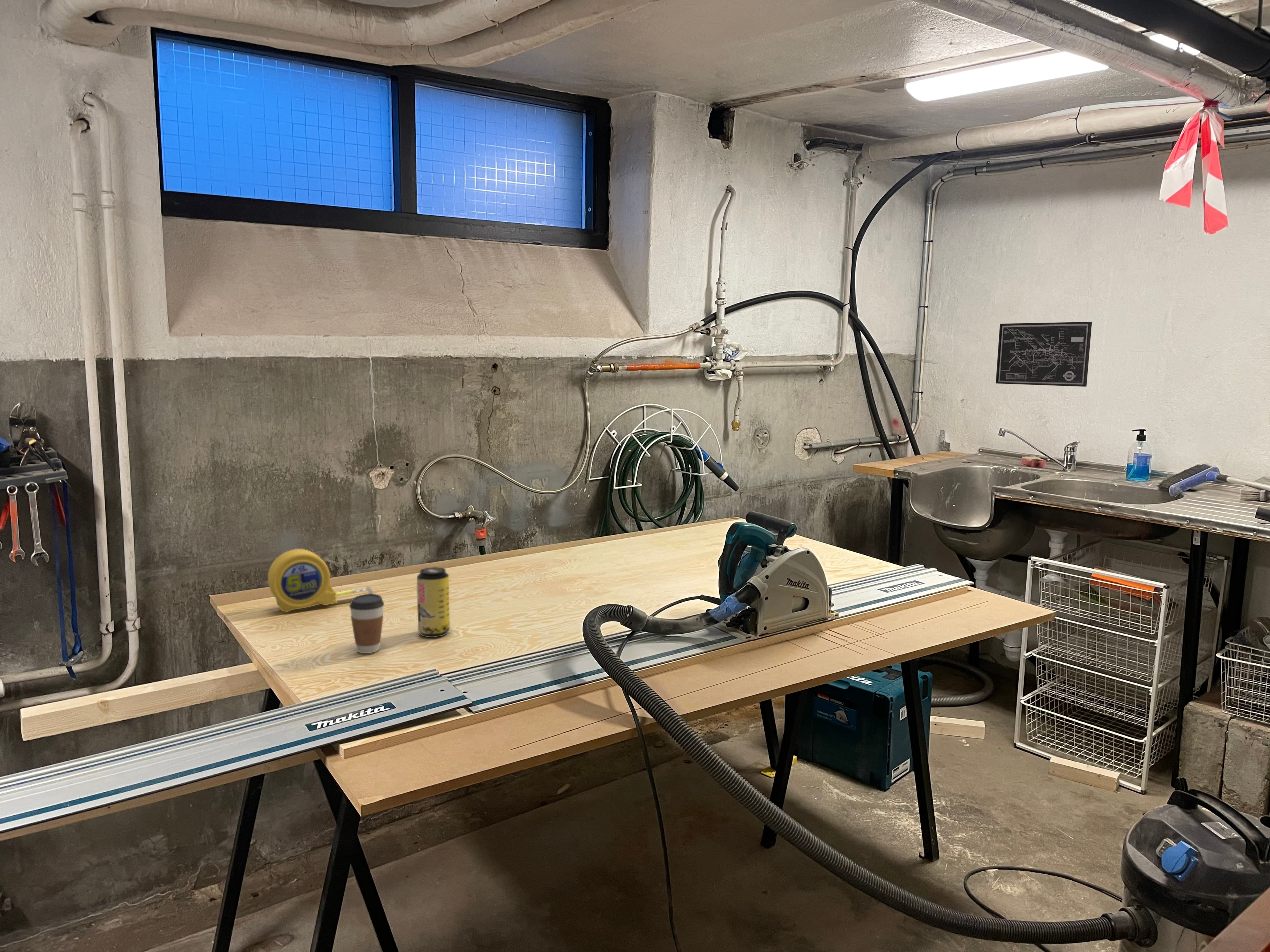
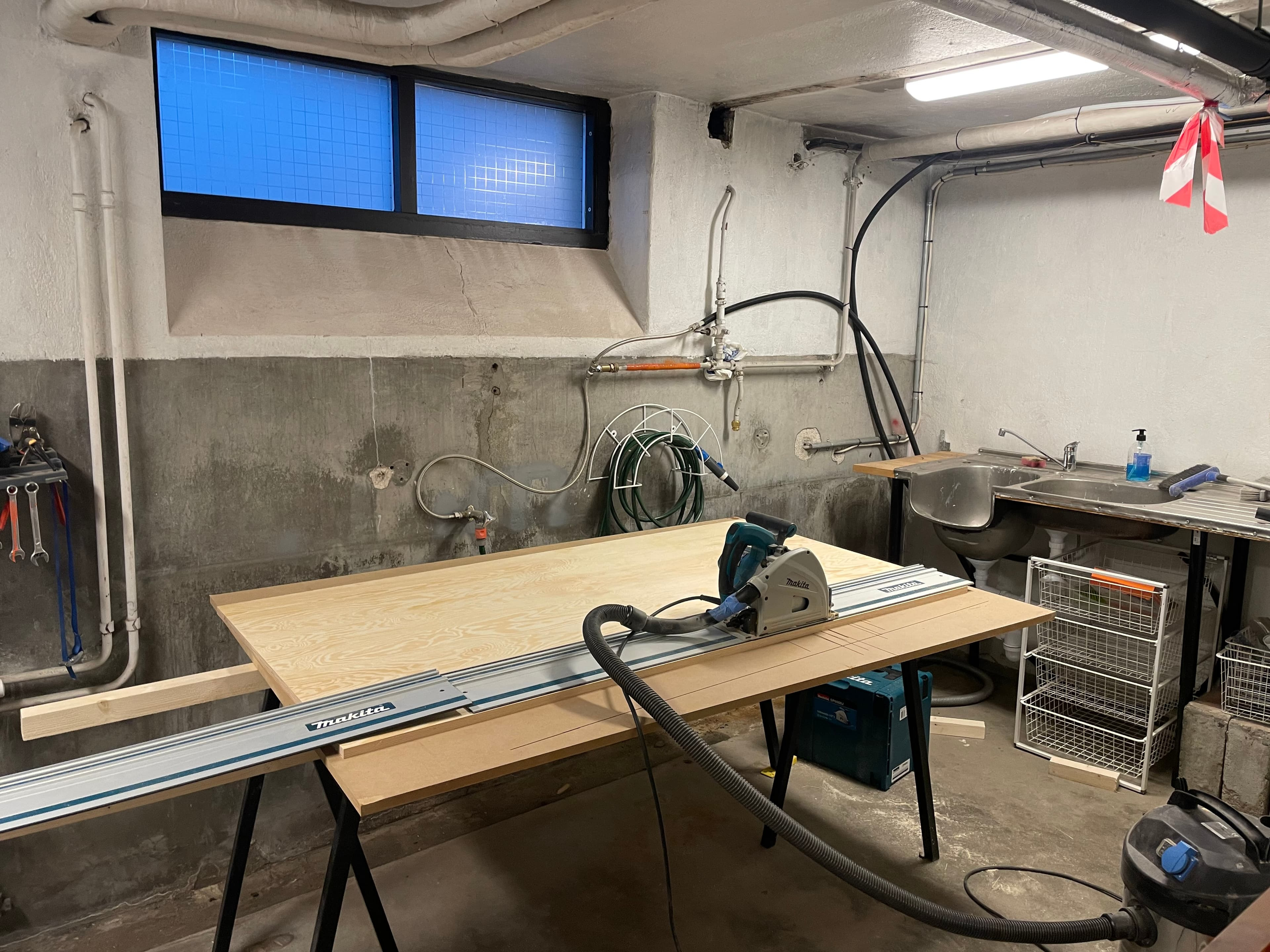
- coffee cup [349,594,385,654]
- tape measure [267,549,373,612]
- beverage can [416,567,450,638]
- wall art [995,322,1092,387]
